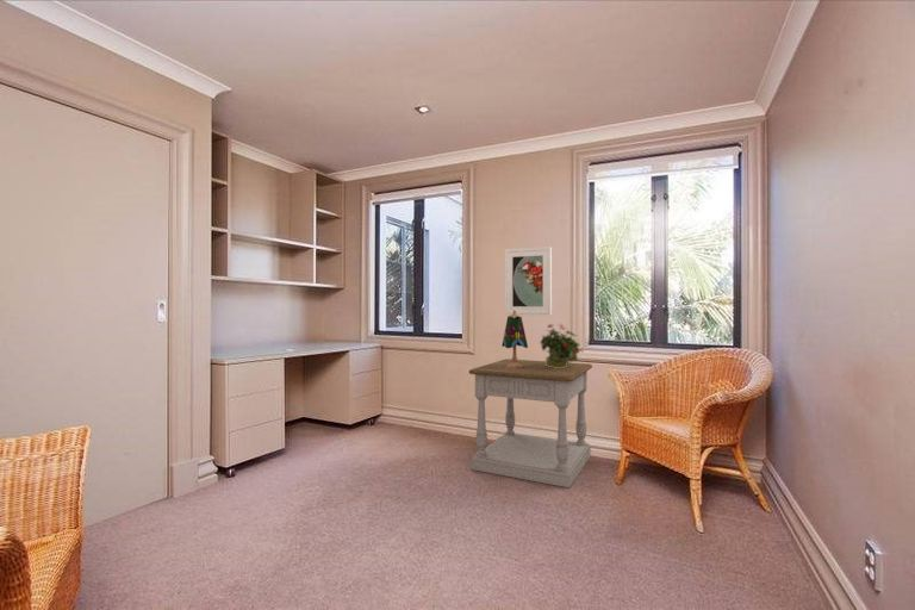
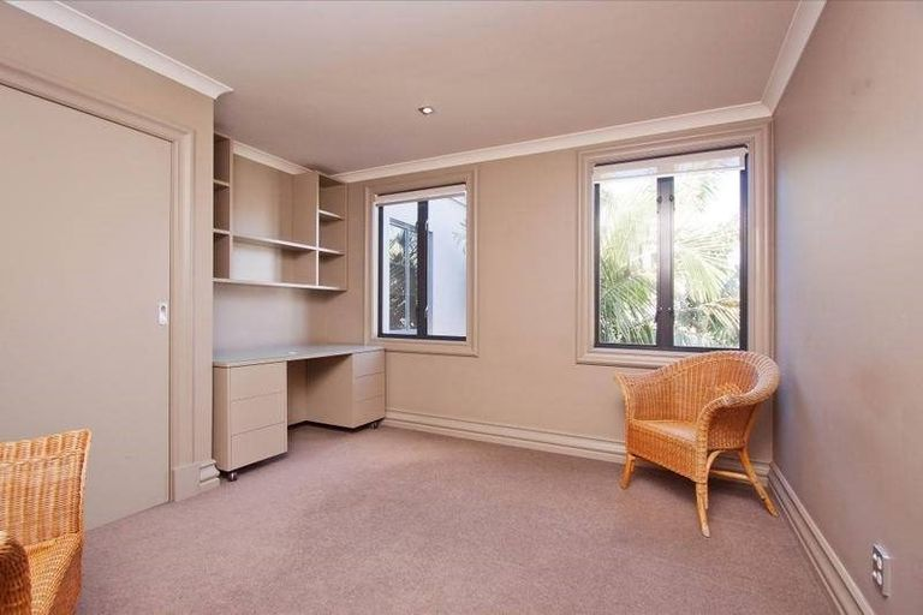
- potted plant [539,323,585,368]
- table lamp [500,311,529,368]
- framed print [504,245,553,316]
- side table [468,357,593,488]
